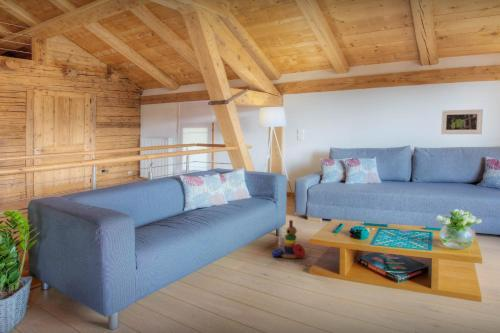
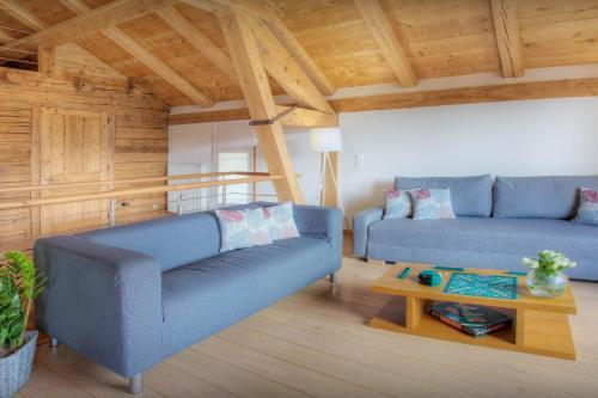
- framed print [440,108,484,135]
- stacking toy [271,219,306,259]
